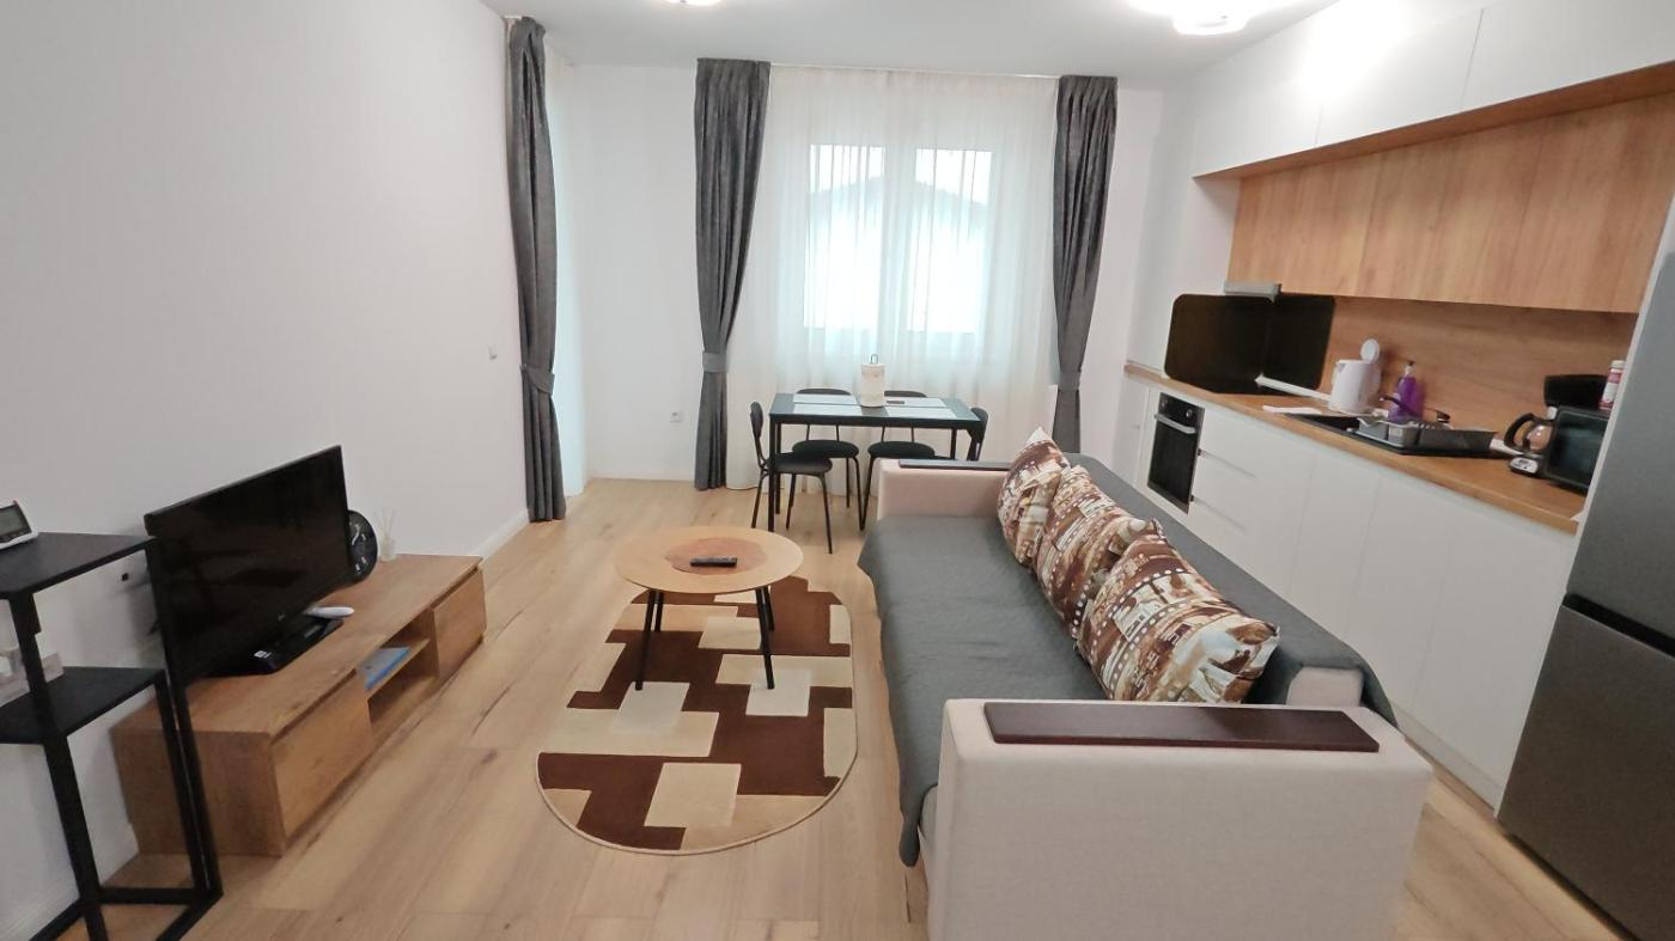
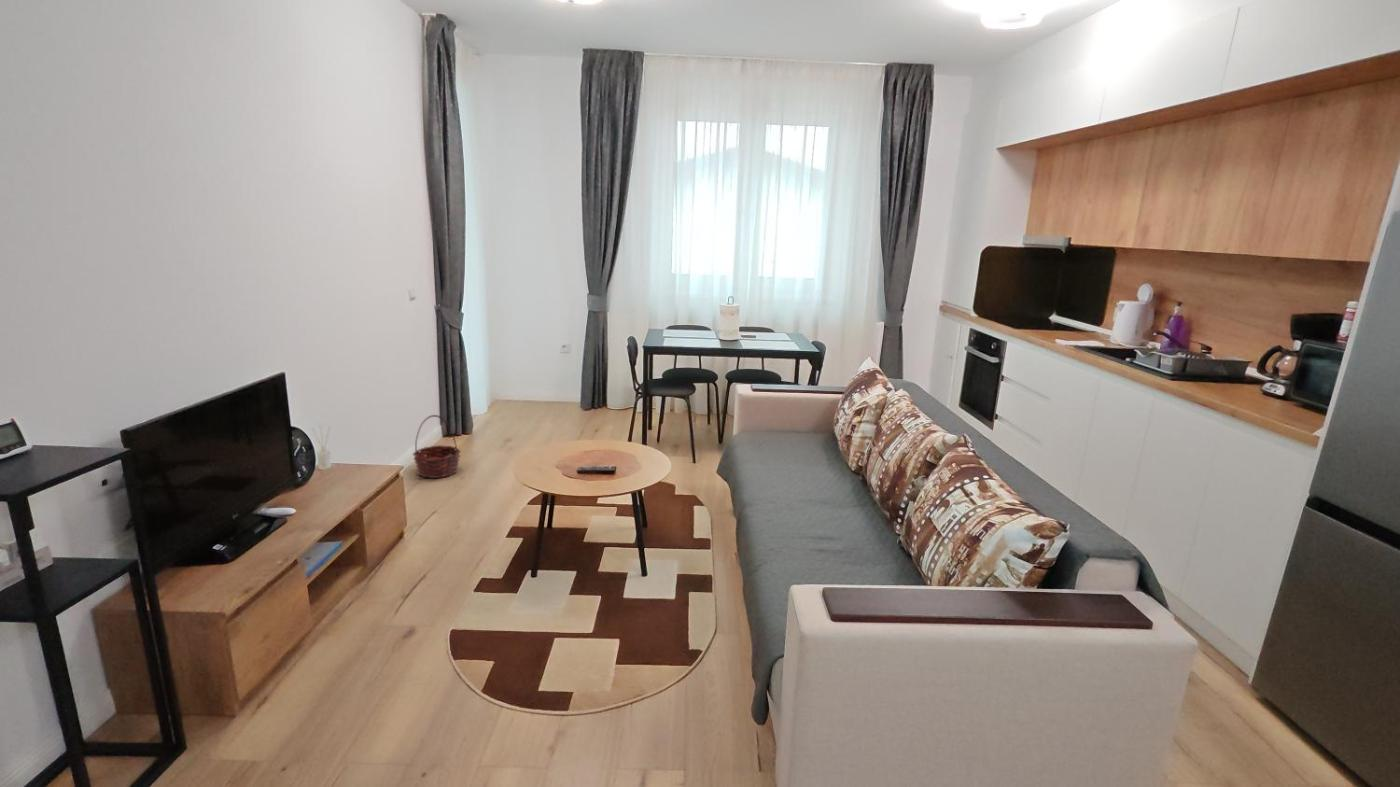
+ basket [412,414,462,479]
